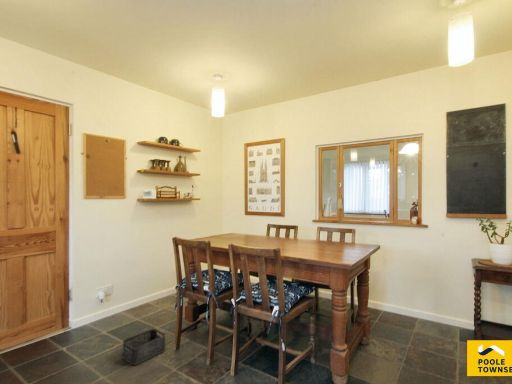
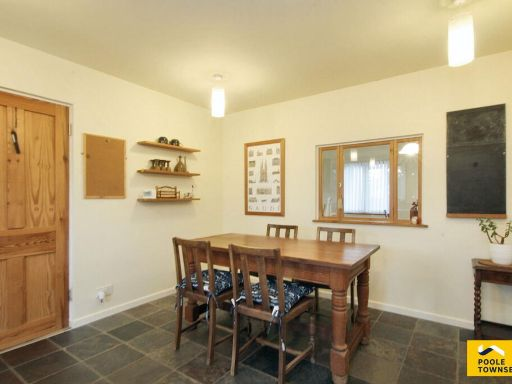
- storage bin [122,328,166,366]
